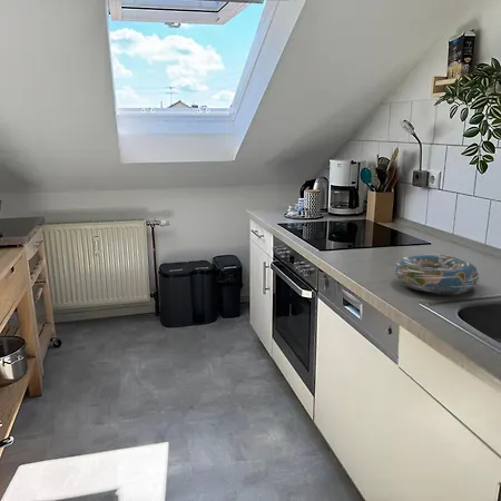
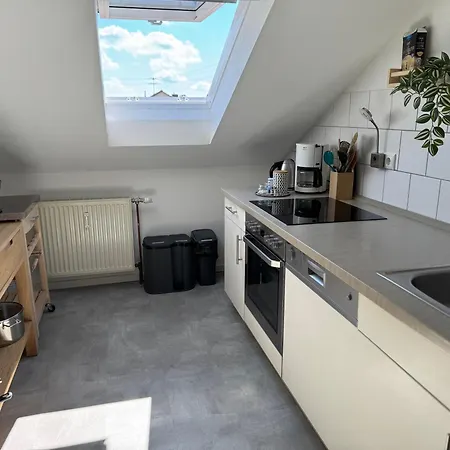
- decorative bowl [394,253,481,295]
